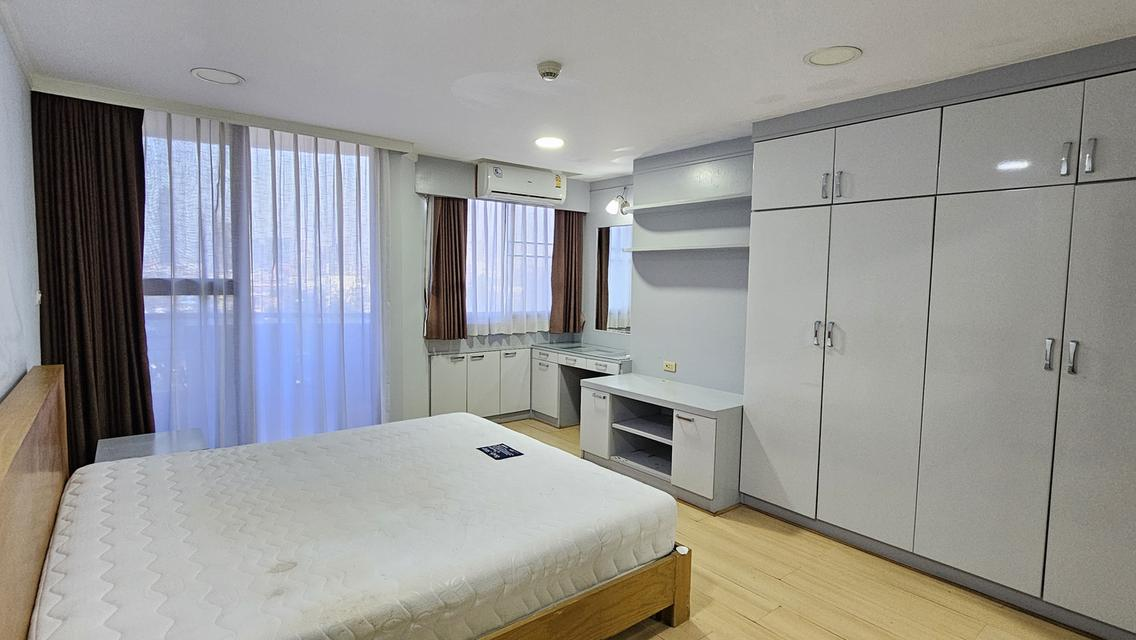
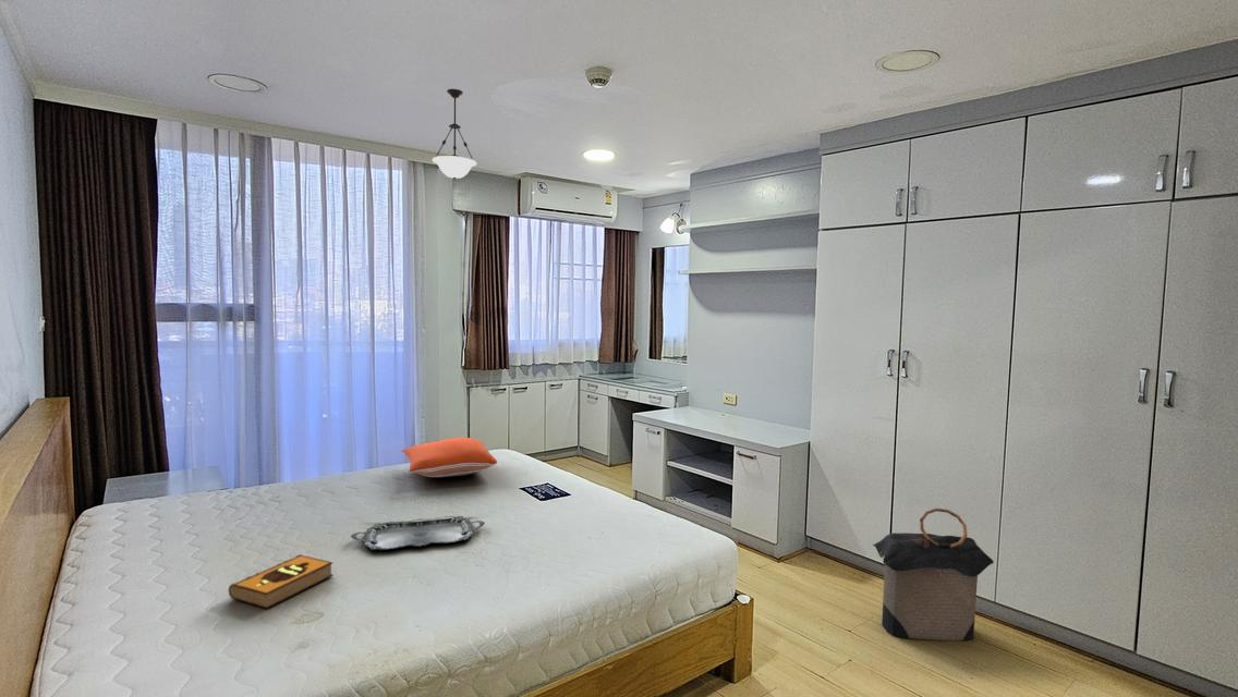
+ pendant light [432,88,477,180]
+ hardback book [228,553,335,610]
+ pillow [401,437,498,478]
+ serving tray [350,515,486,551]
+ laundry hamper [871,508,995,641]
